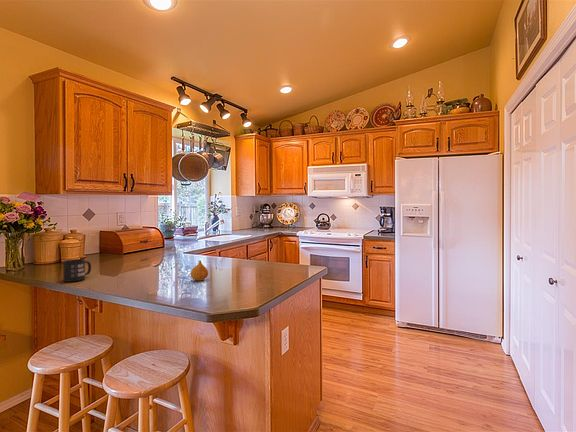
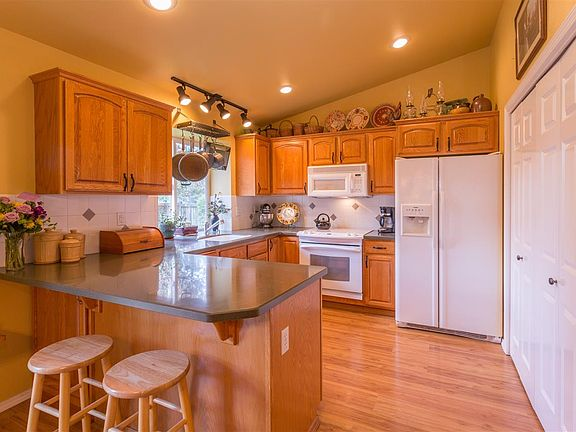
- mug [62,258,92,283]
- fruit [189,260,209,282]
